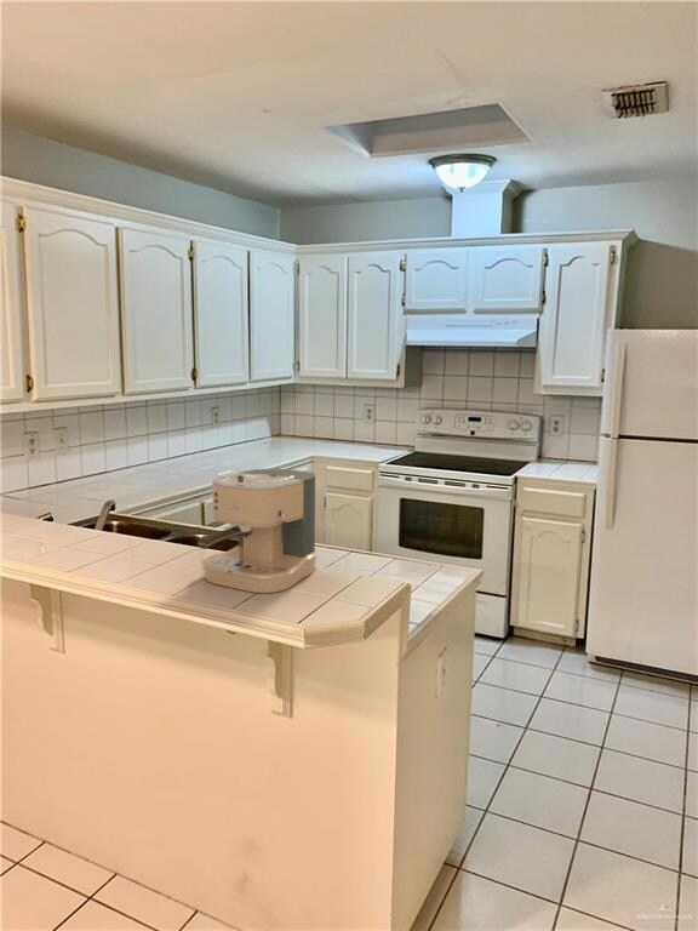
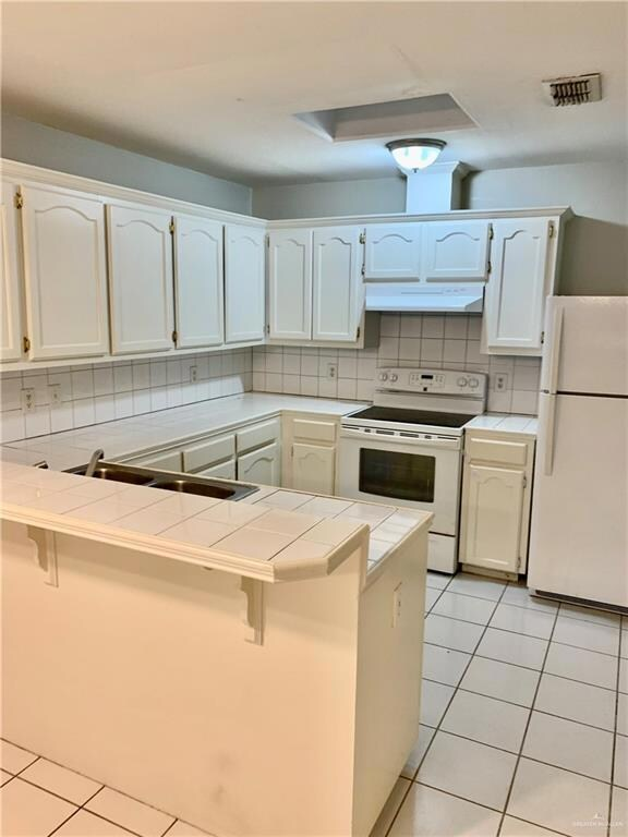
- coffee maker [198,468,319,594]
